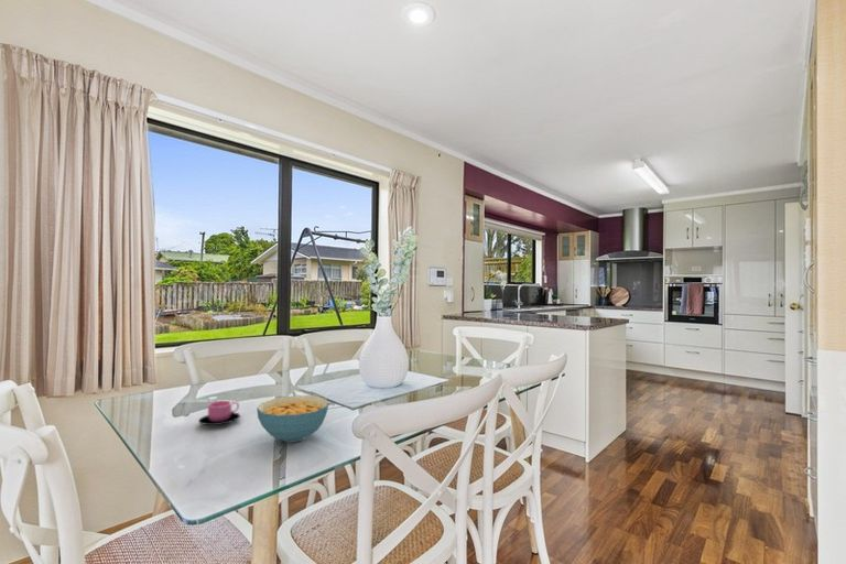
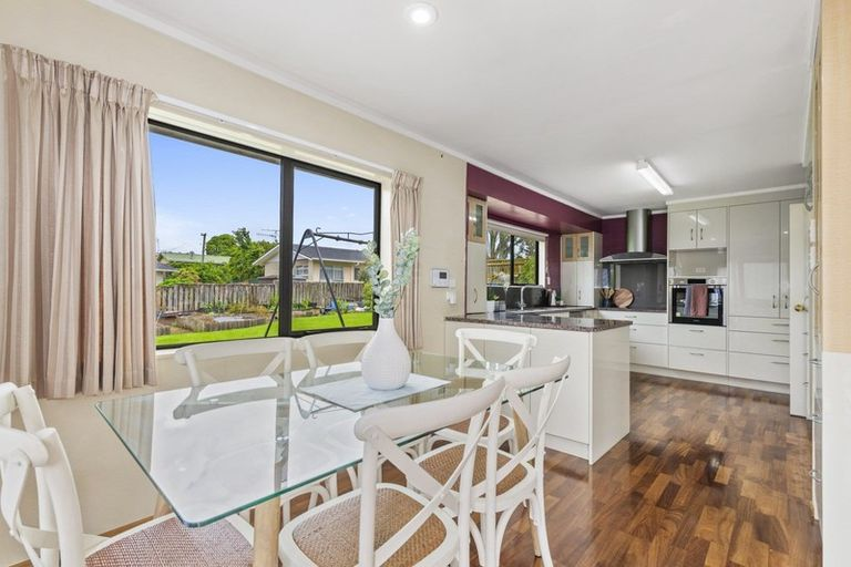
- cereal bowl [256,394,330,443]
- cup [197,400,241,426]
